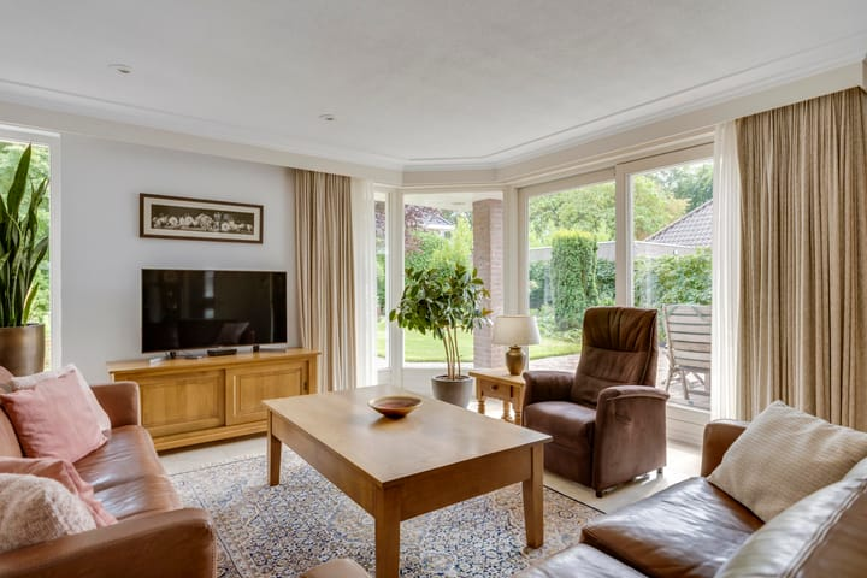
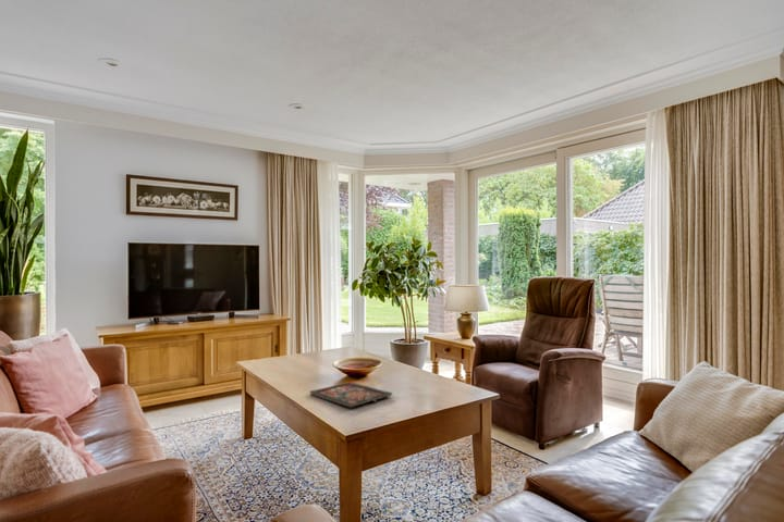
+ board game [309,381,393,409]
